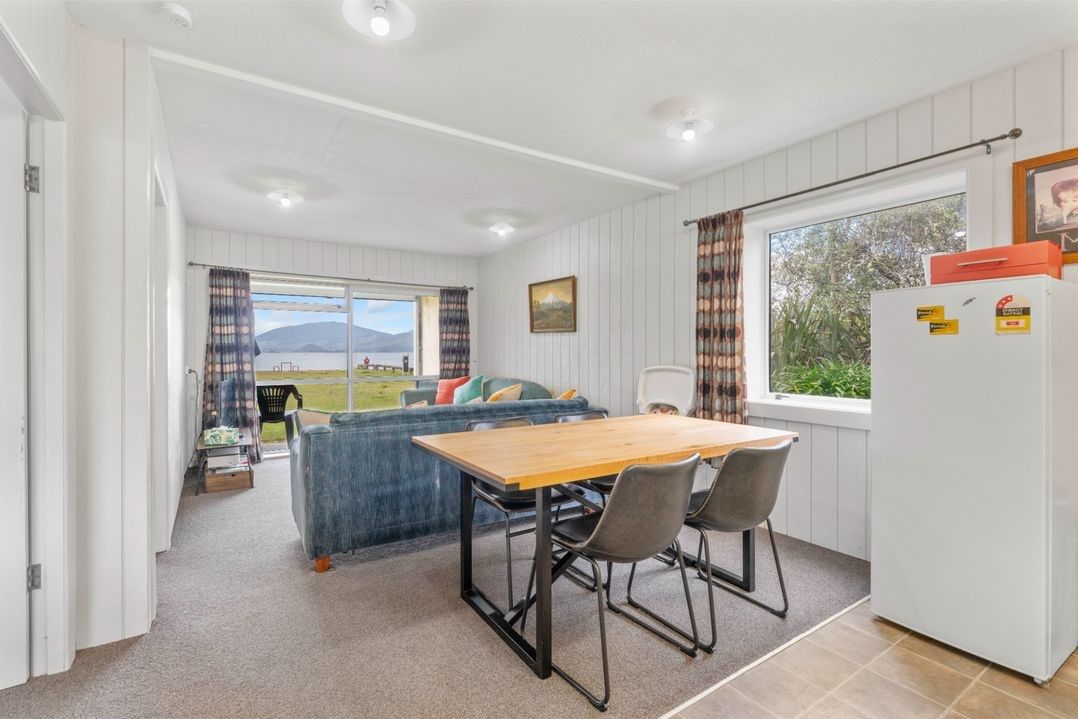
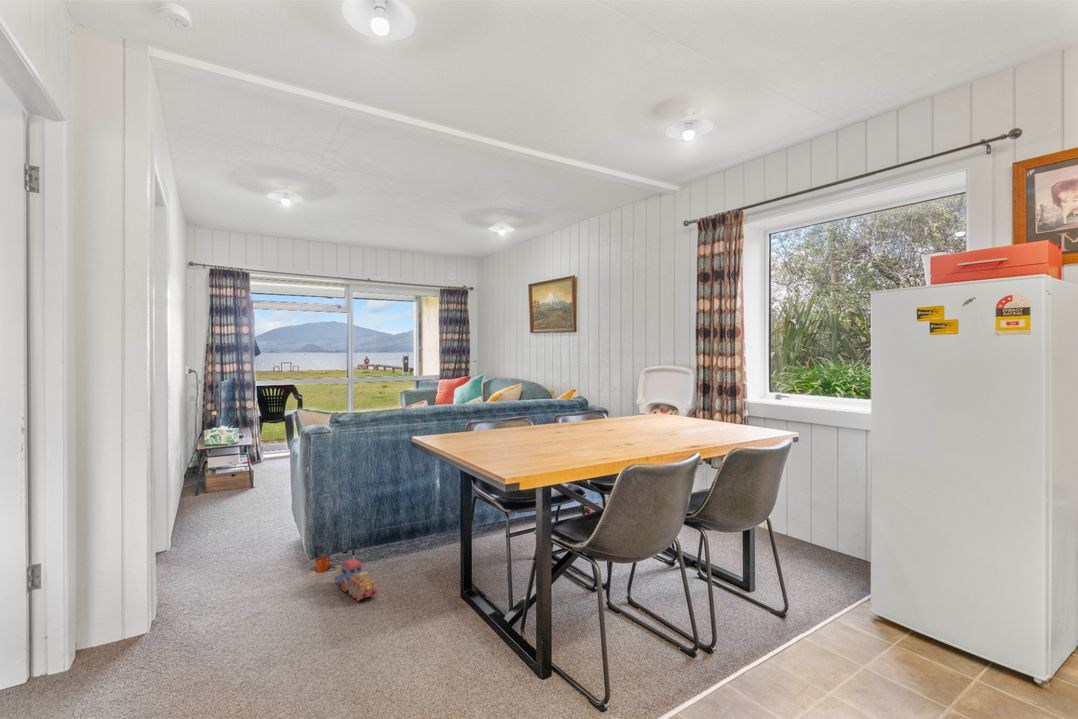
+ toy train [334,557,378,602]
